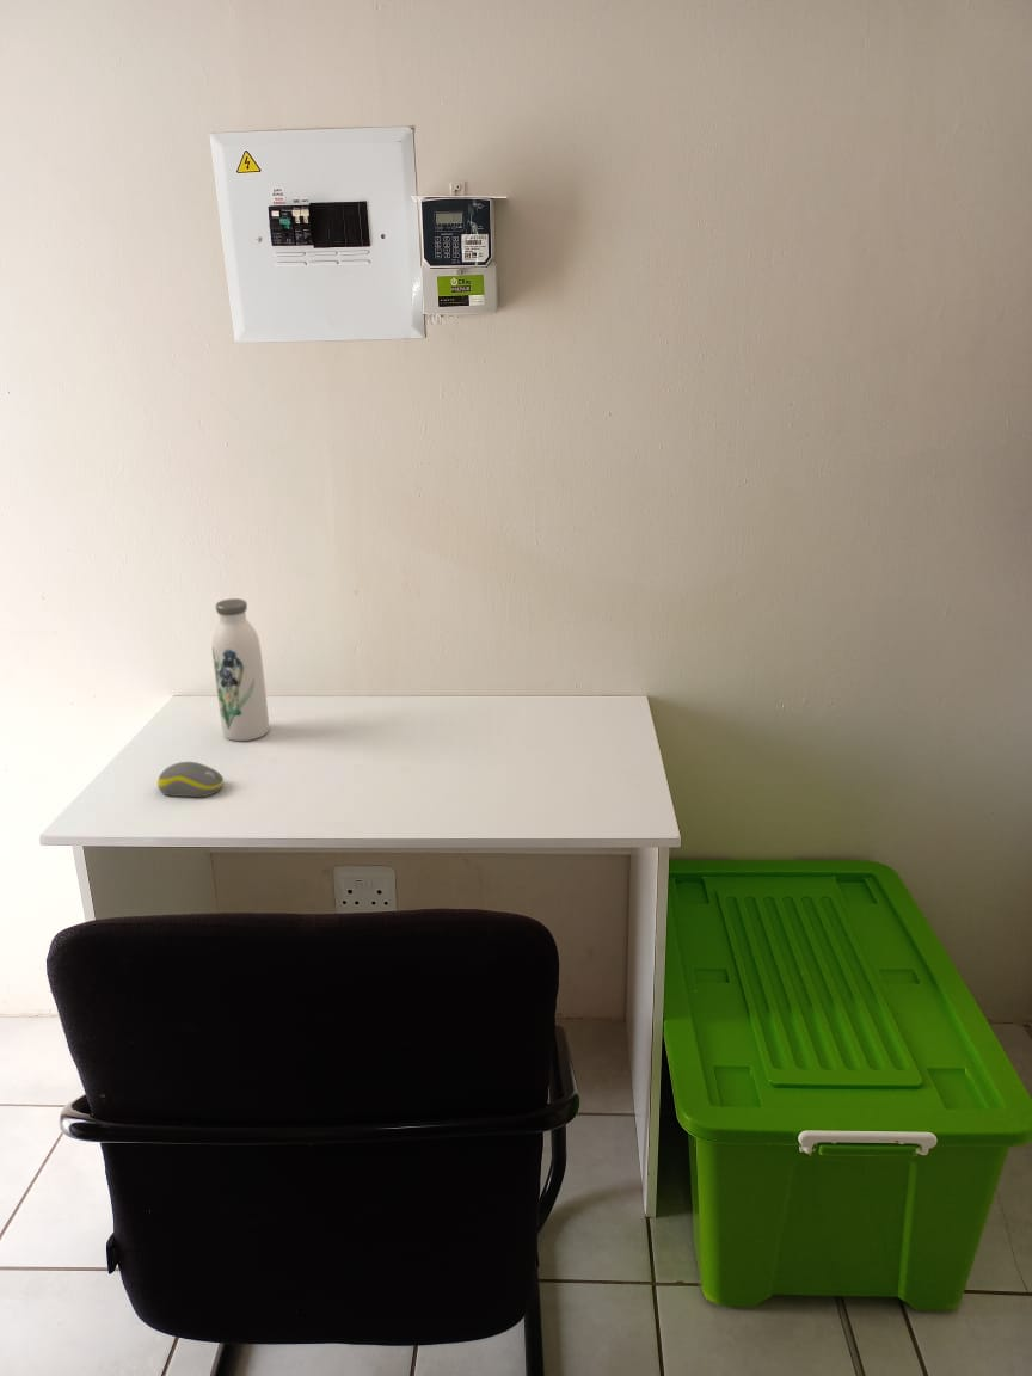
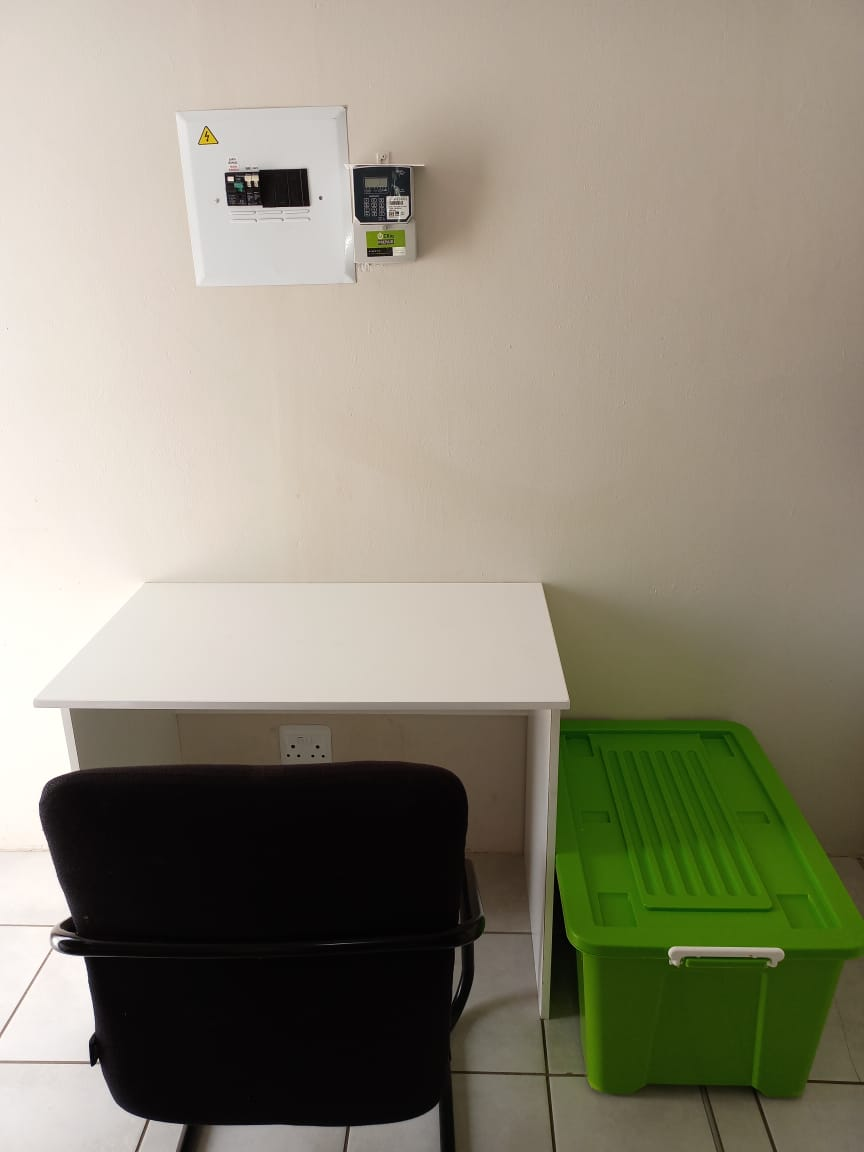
- water bottle [211,597,270,742]
- computer mouse [156,761,225,798]
